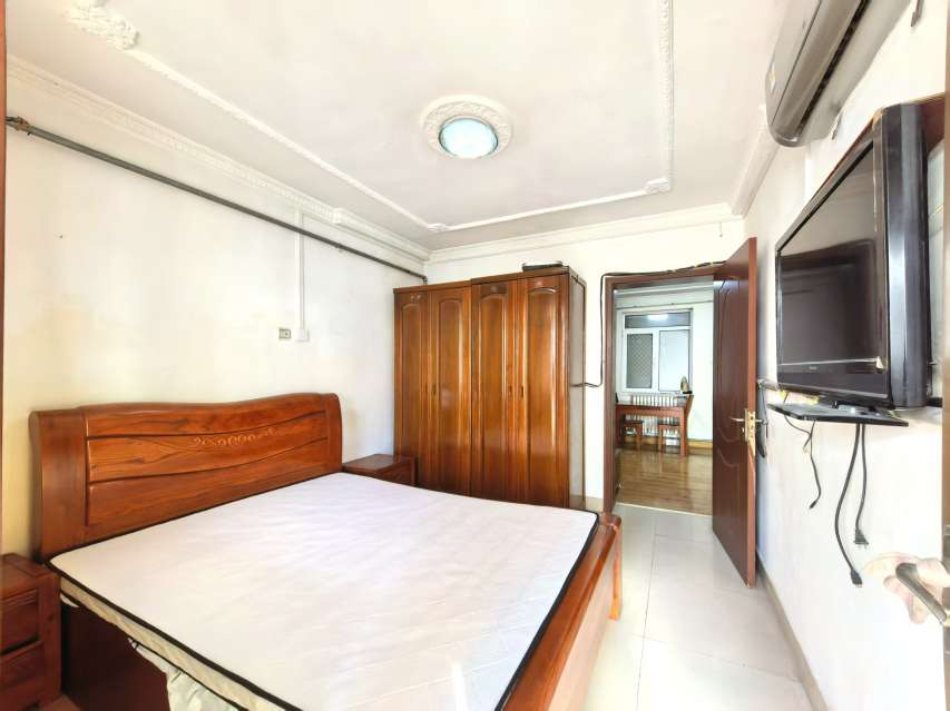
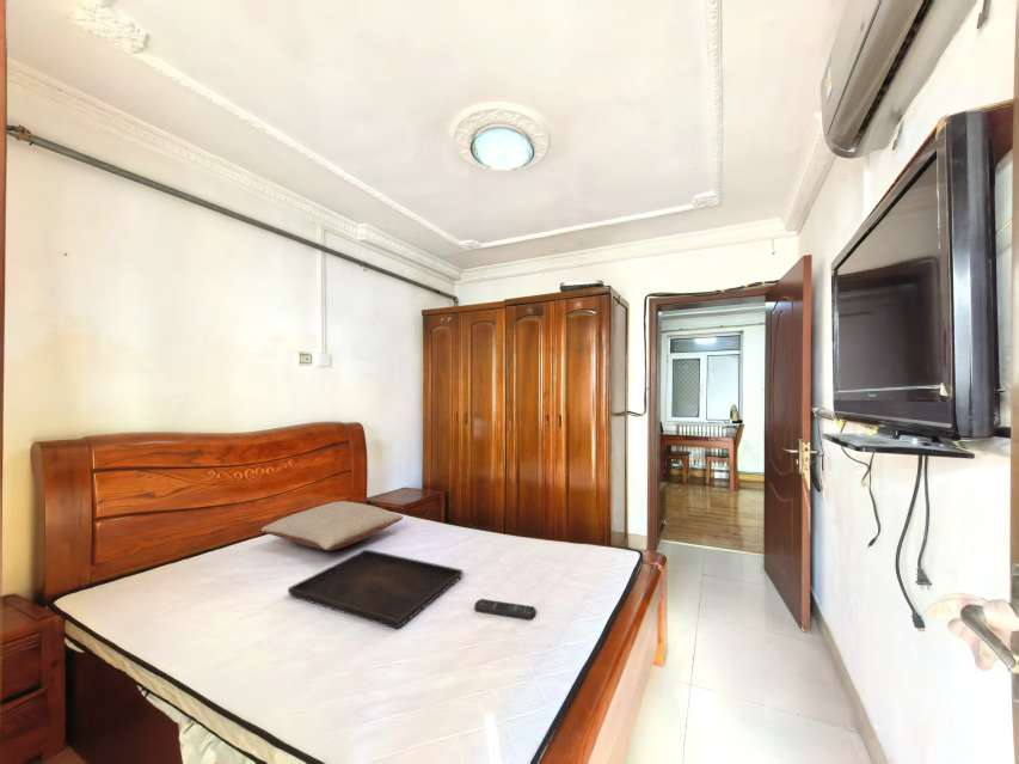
+ pillow [259,500,405,552]
+ serving tray [287,548,464,631]
+ remote control [473,598,536,621]
